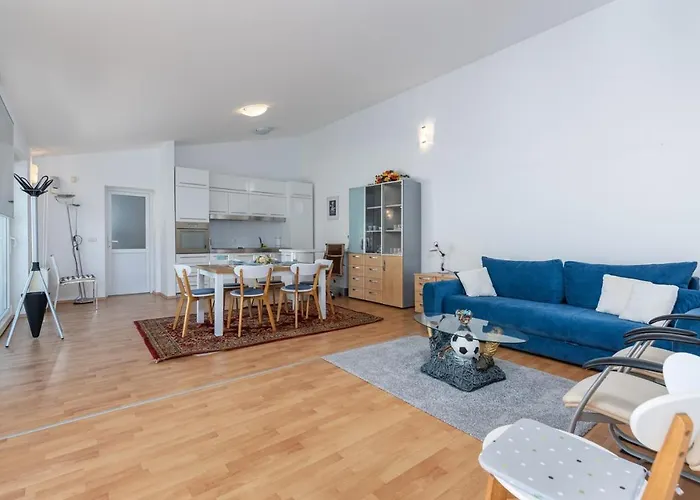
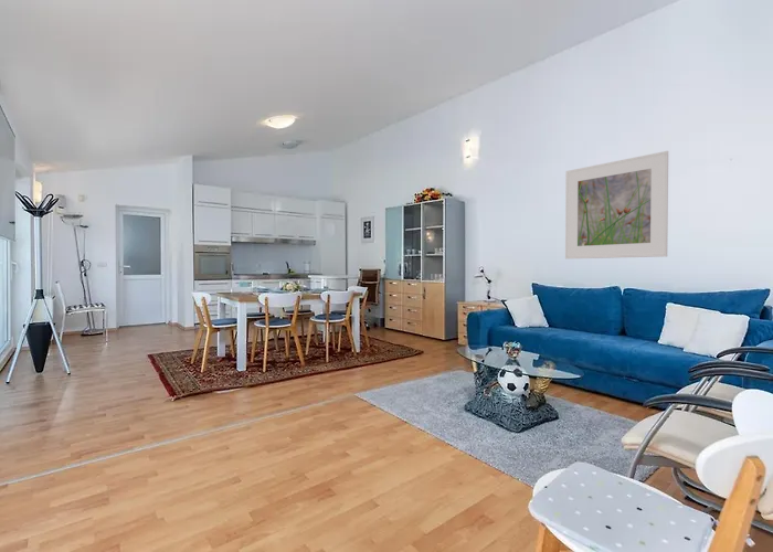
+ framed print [564,150,669,259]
